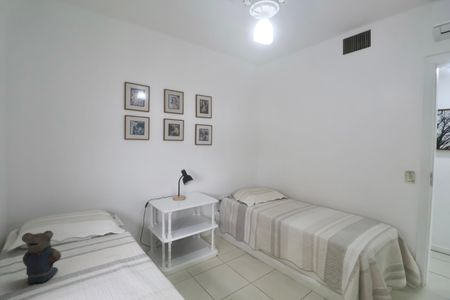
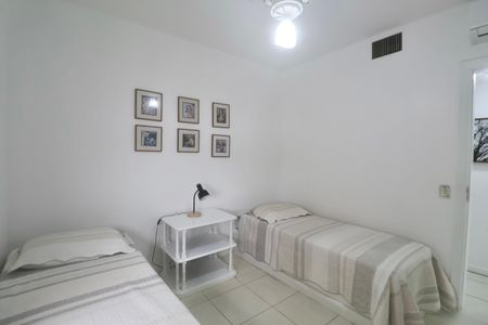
- teddy bear [21,230,62,285]
